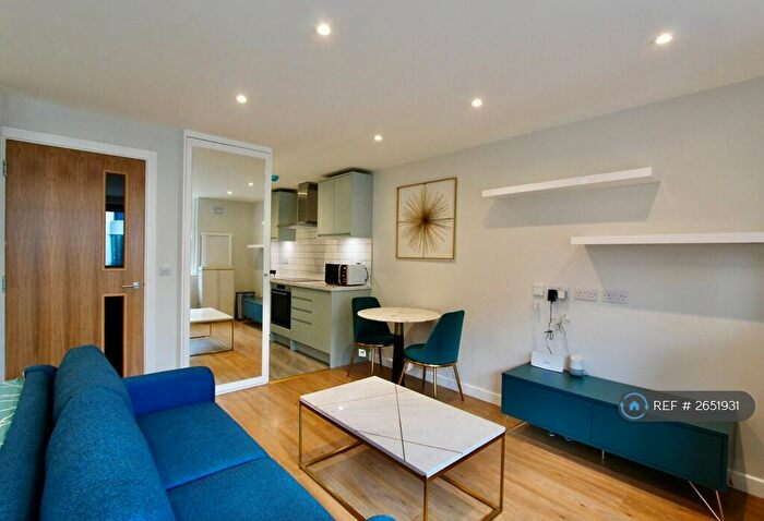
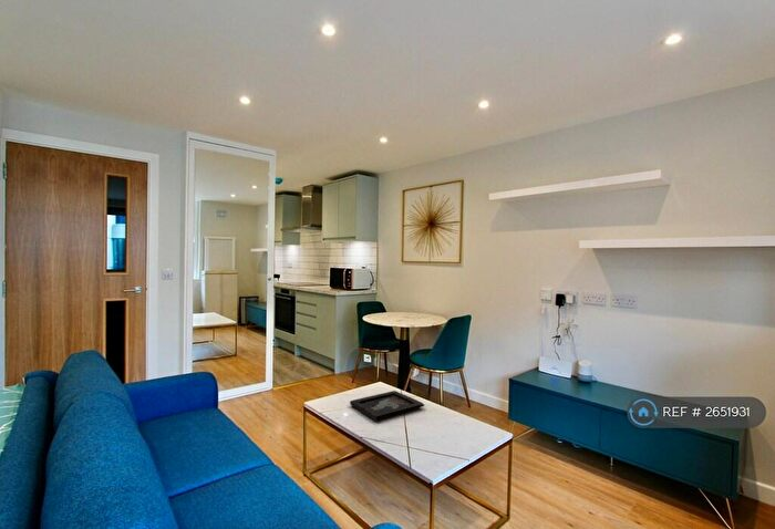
+ decorative tray [349,390,425,422]
